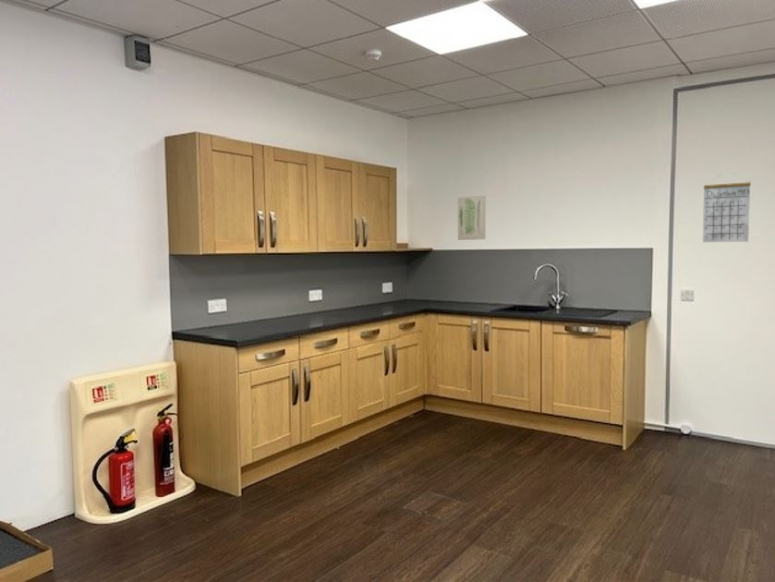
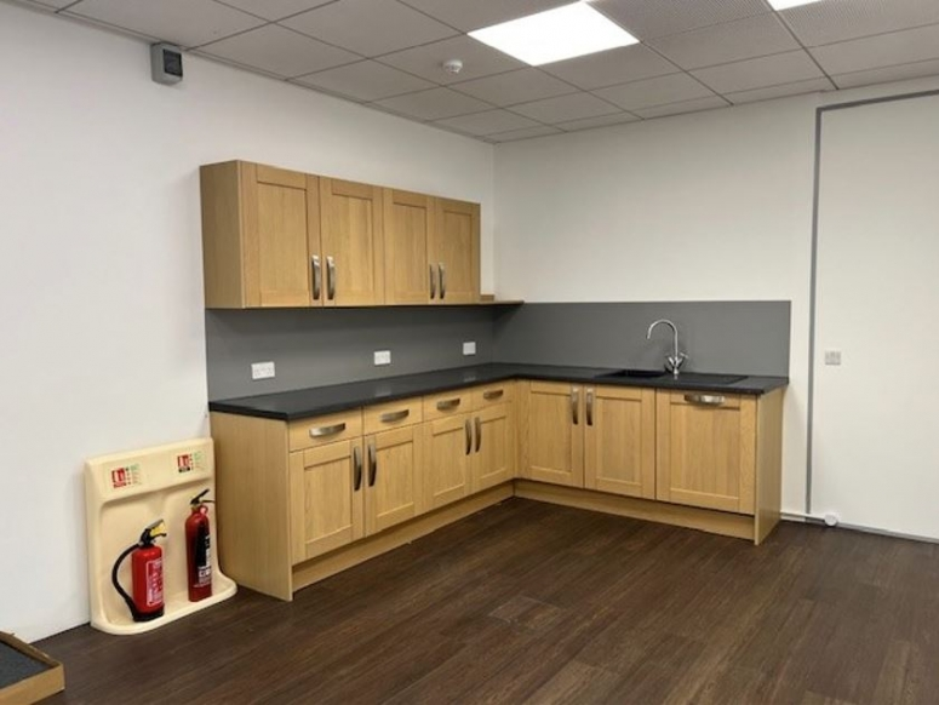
- calendar [702,172,752,243]
- wall art [457,195,486,241]
